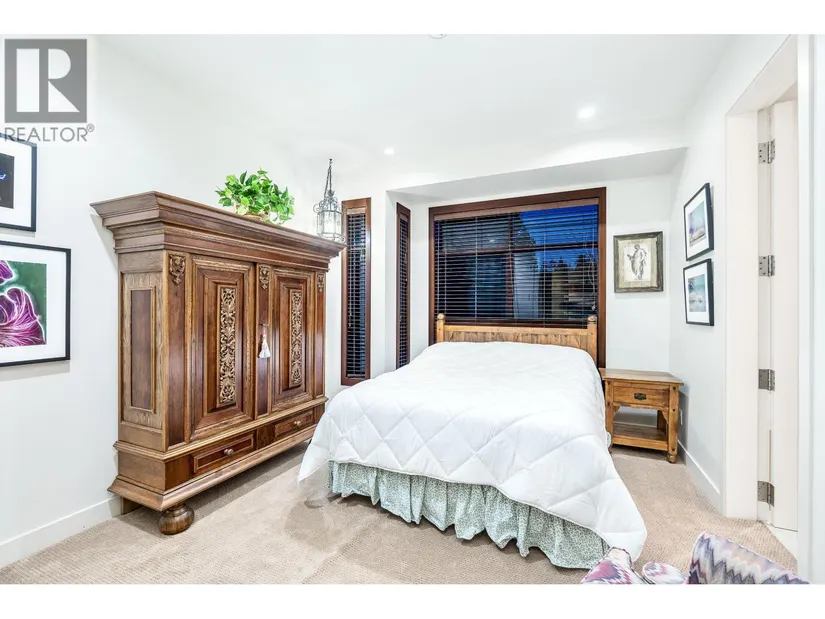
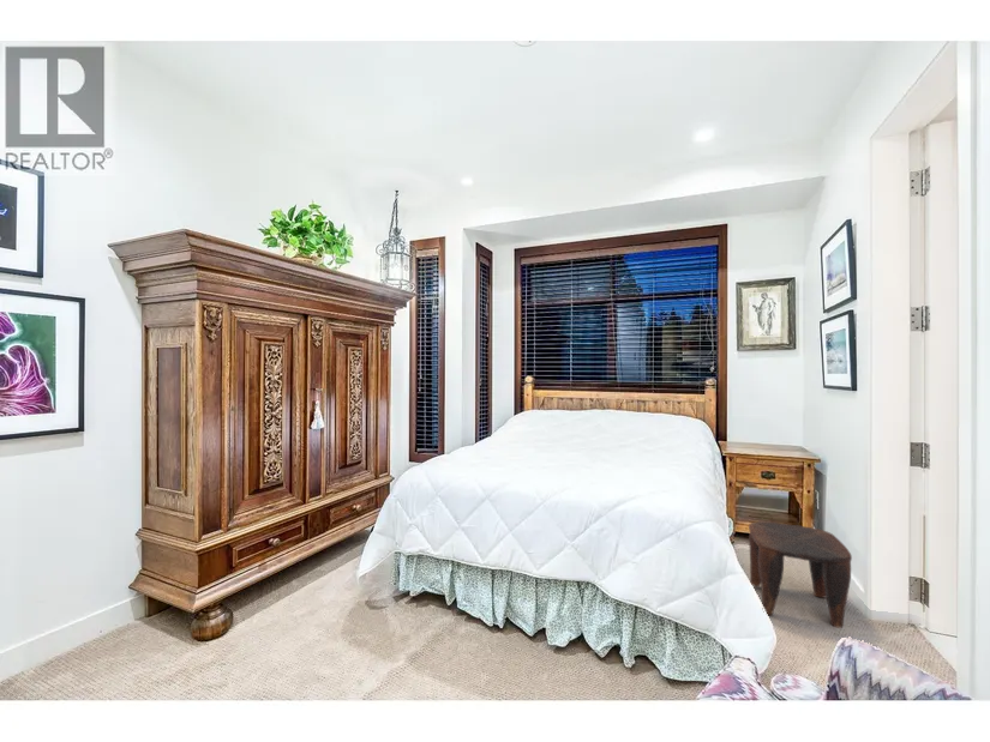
+ stool [748,520,853,629]
